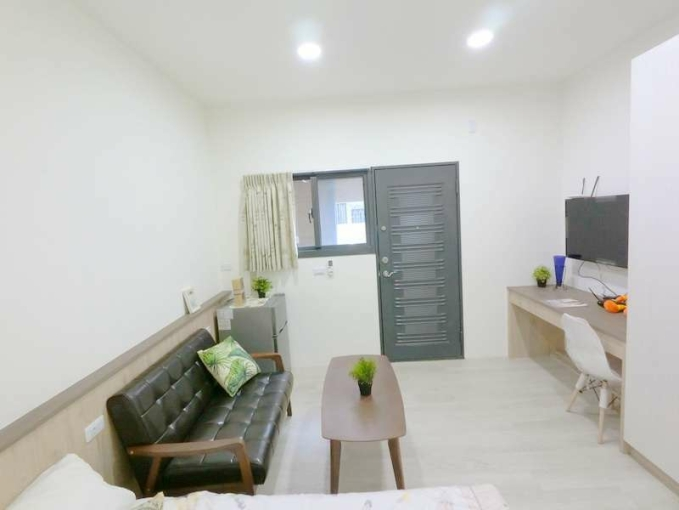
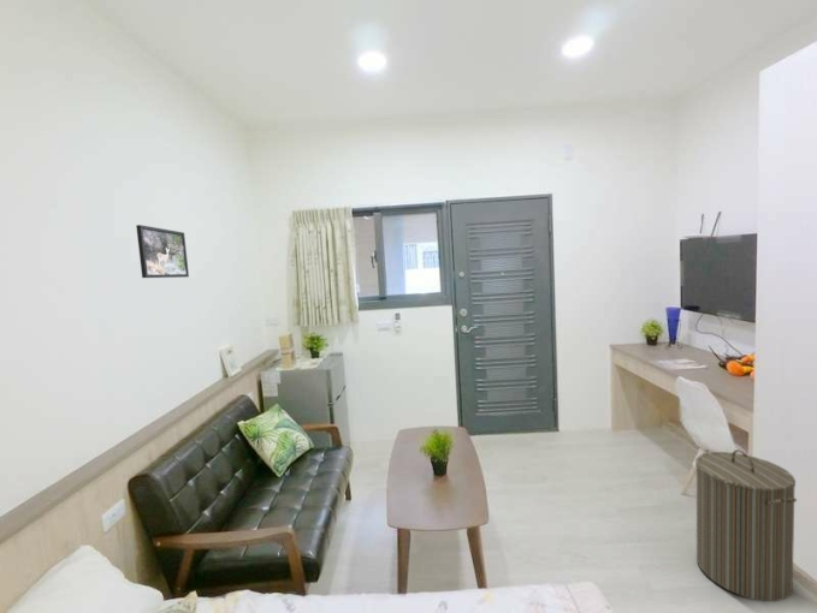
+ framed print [136,224,190,279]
+ laundry hamper [694,448,798,602]
